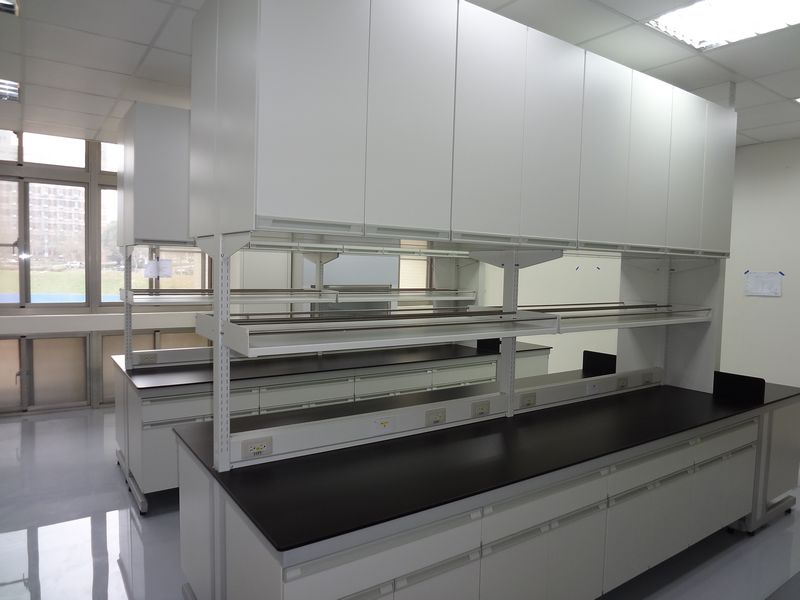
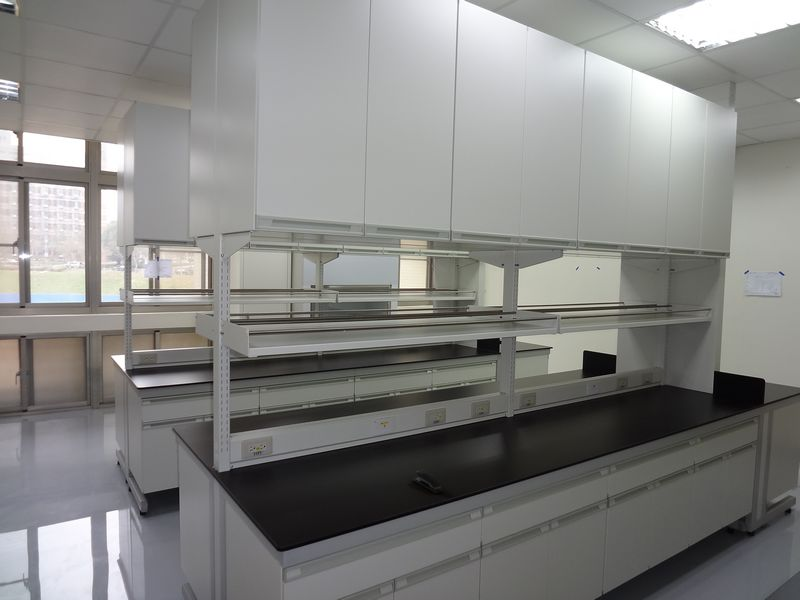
+ stapler [411,469,444,494]
